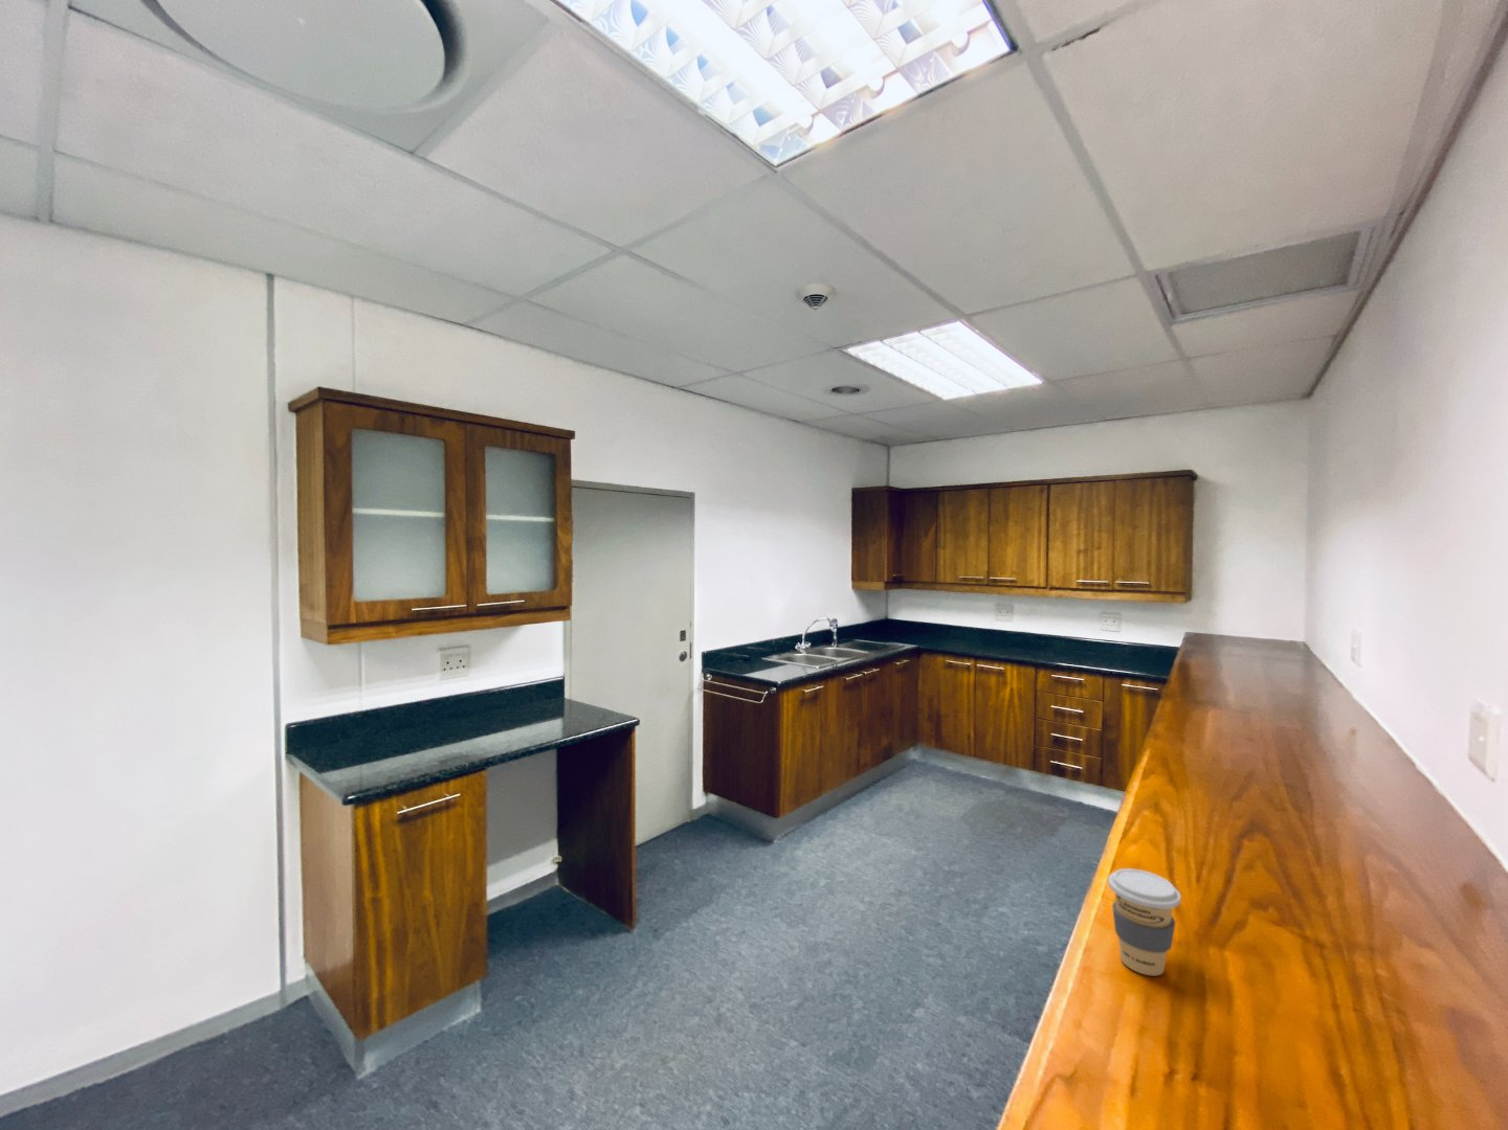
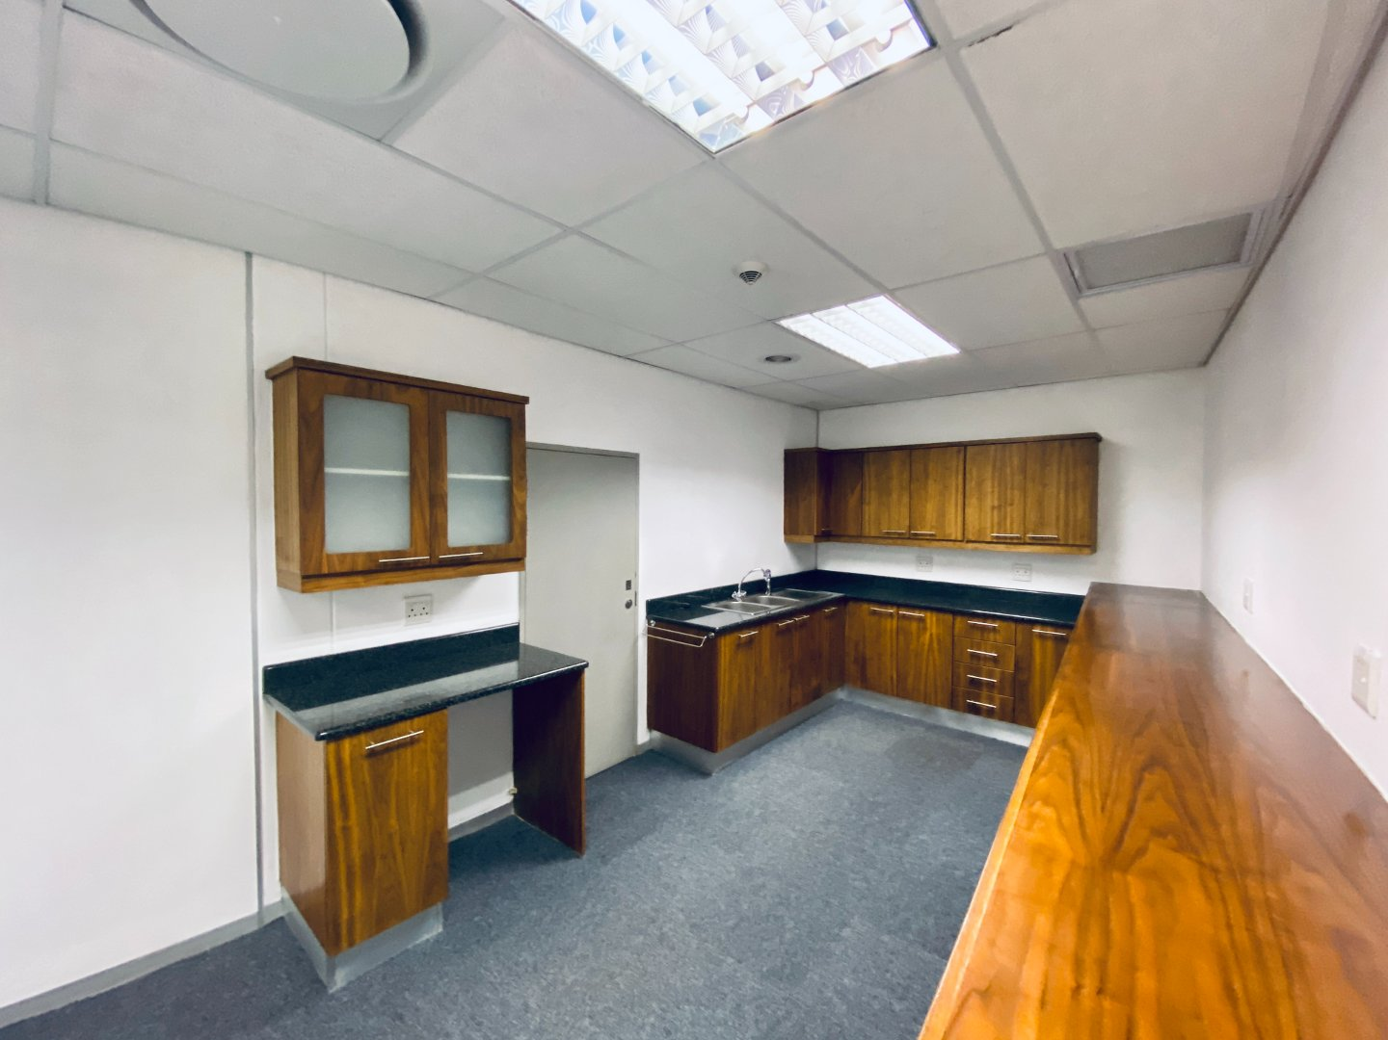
- coffee cup [1107,868,1183,977]
